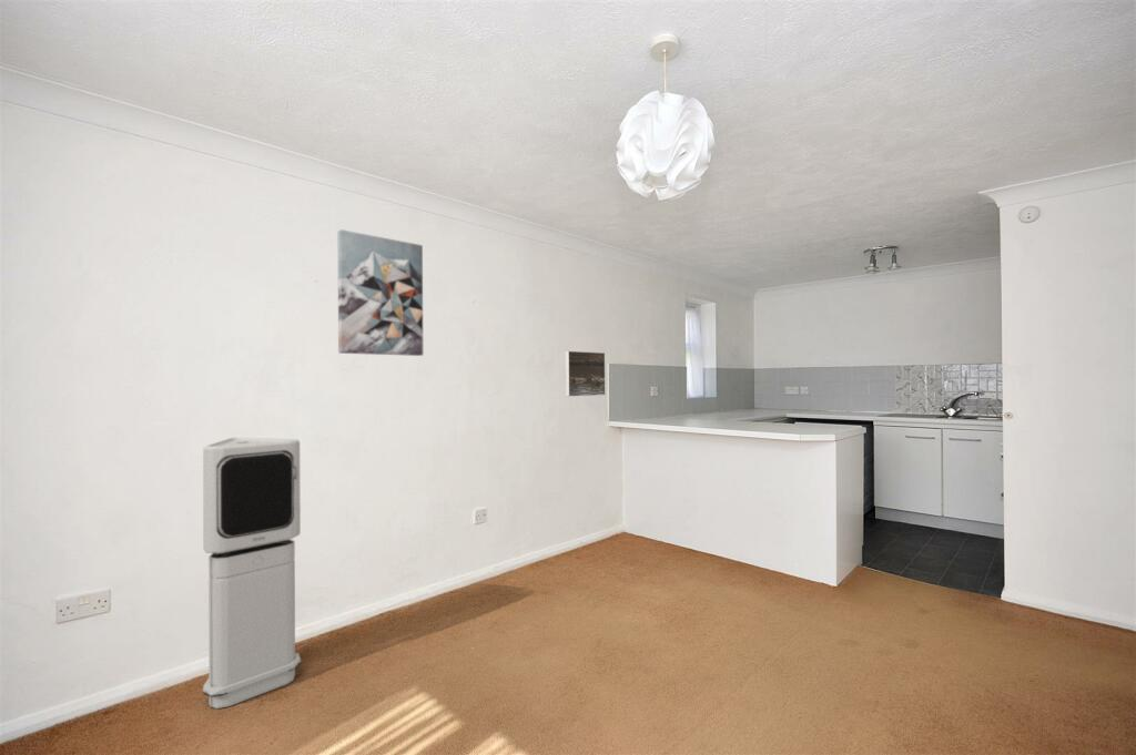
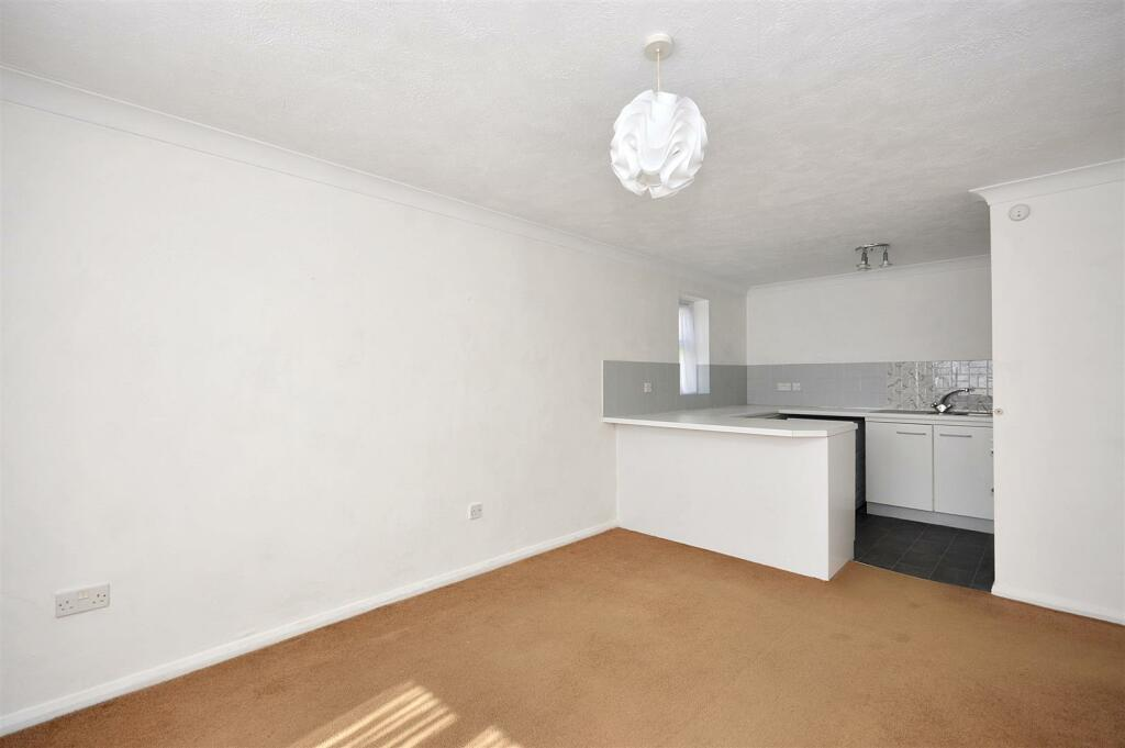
- wall art [336,228,424,357]
- air purifier [202,437,302,710]
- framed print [565,350,607,398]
